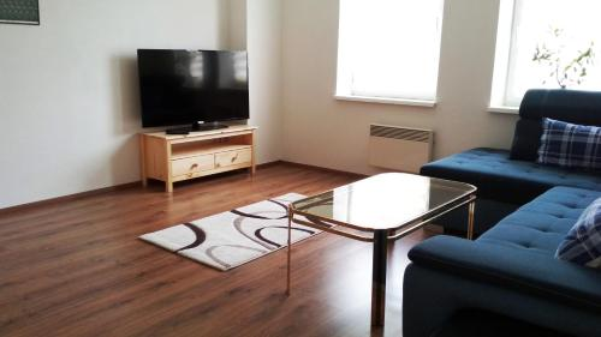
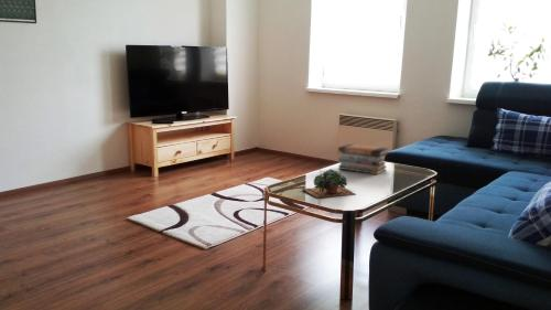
+ book stack [337,142,390,175]
+ succulent plant [301,168,357,200]
